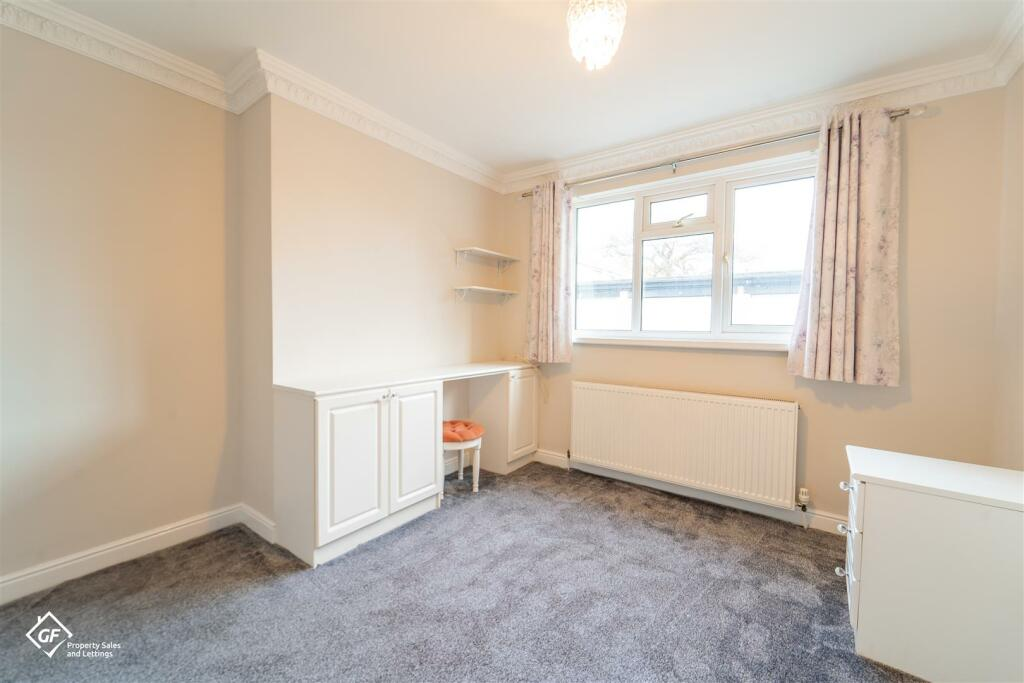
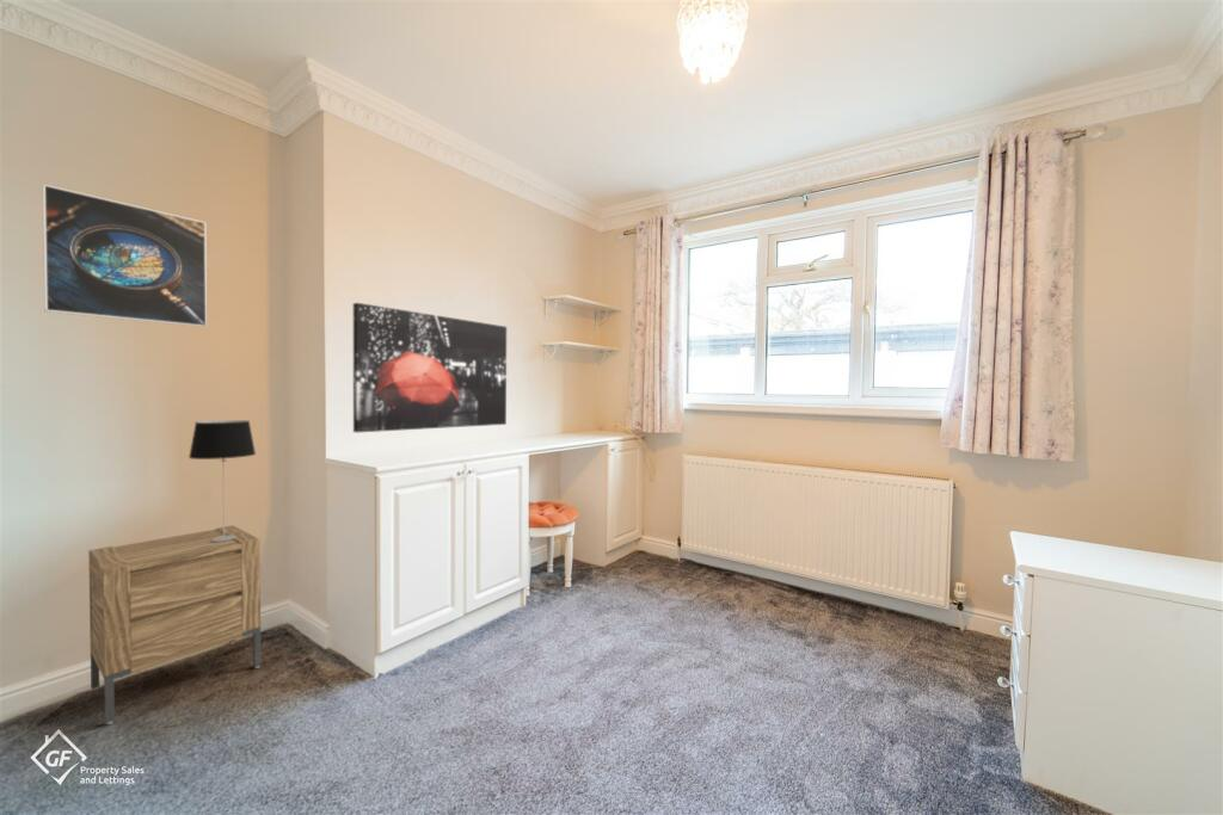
+ table lamp [188,419,257,542]
+ wall art [352,302,508,433]
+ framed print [42,183,208,328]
+ nightstand [87,524,262,726]
